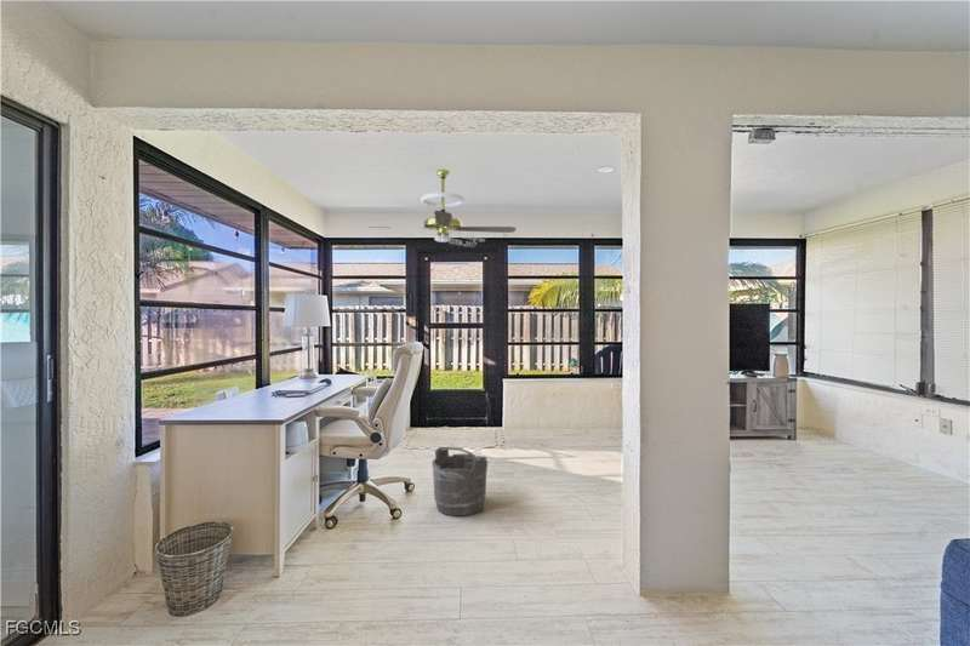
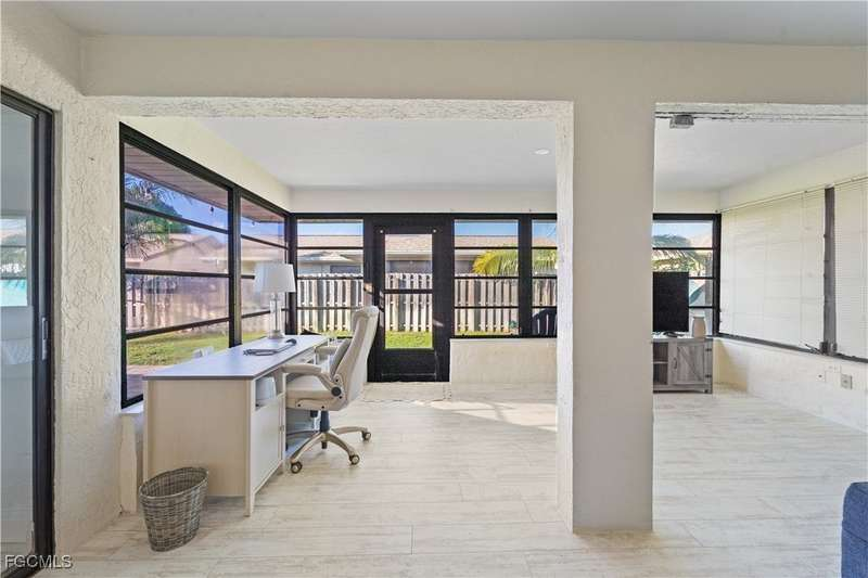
- ceiling fan [367,168,517,247]
- bucket [430,446,489,518]
